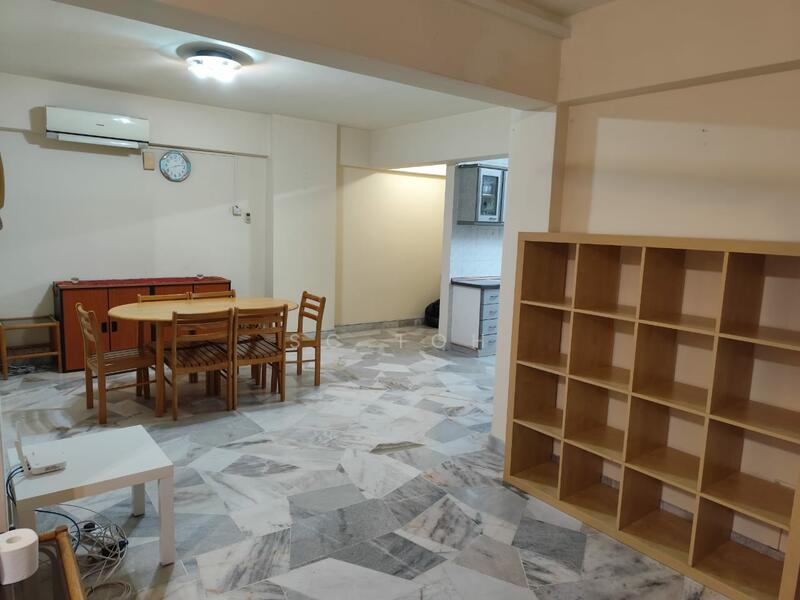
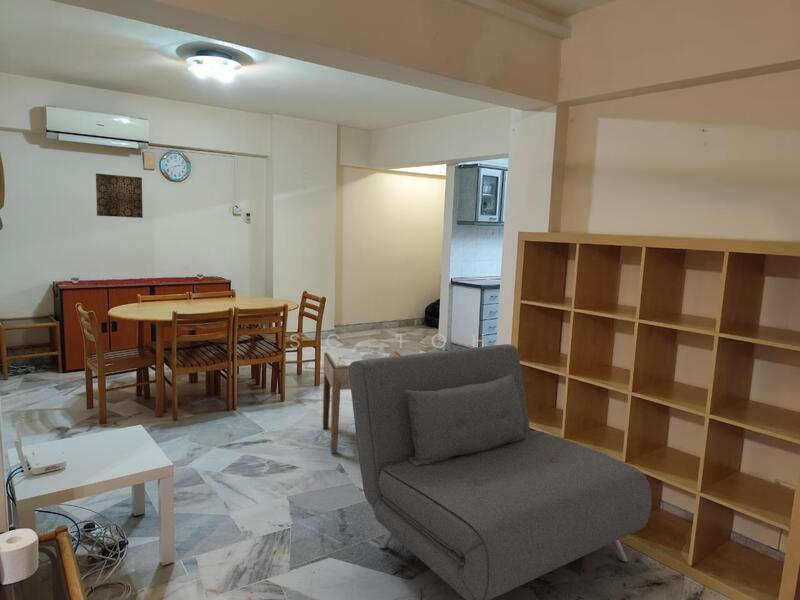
+ sofa [349,343,653,600]
+ side table [322,350,402,454]
+ wall art [95,173,144,219]
